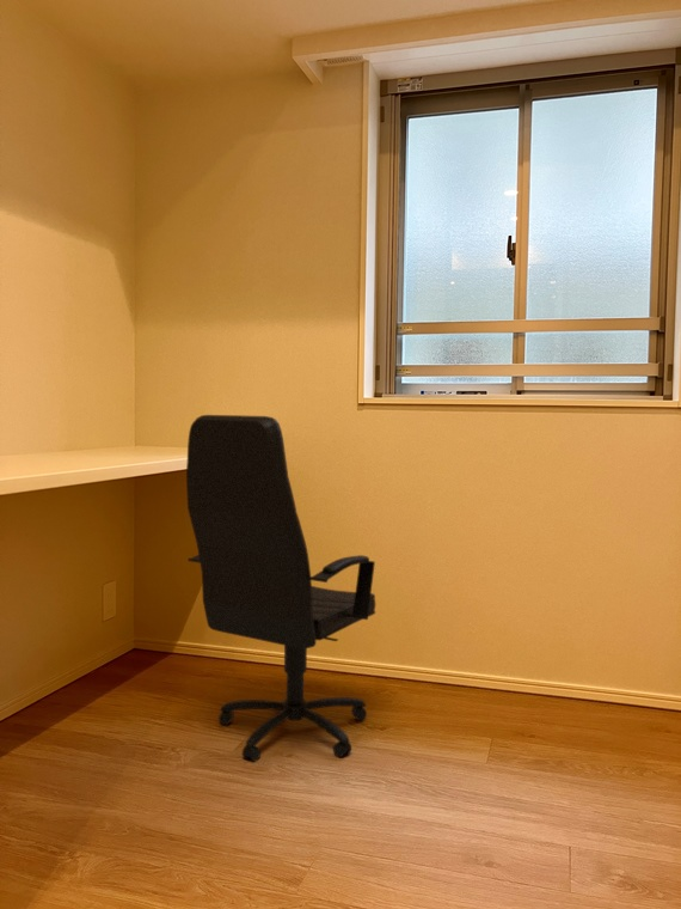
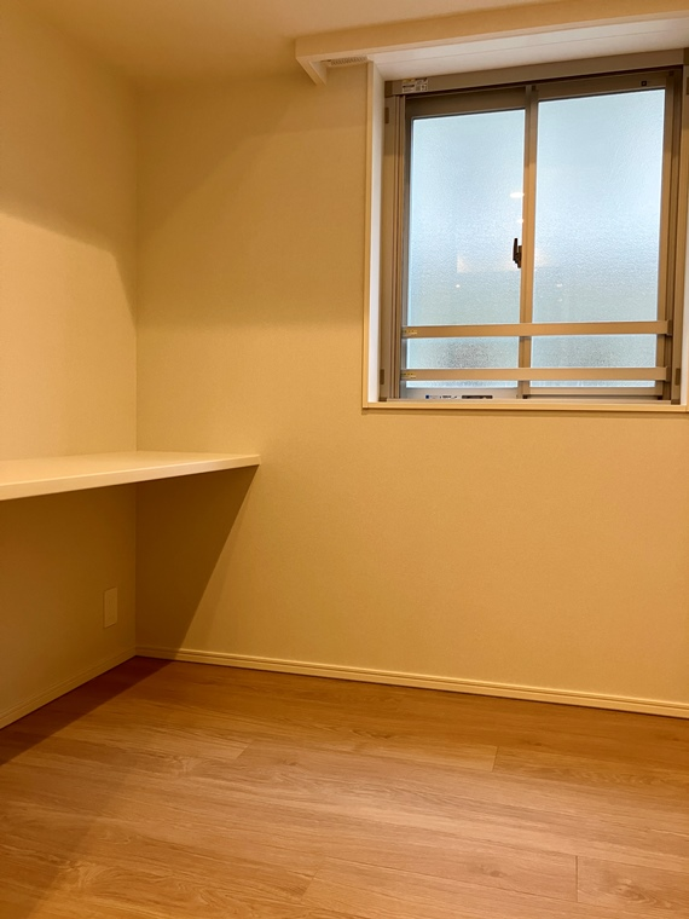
- office chair [185,414,376,763]
